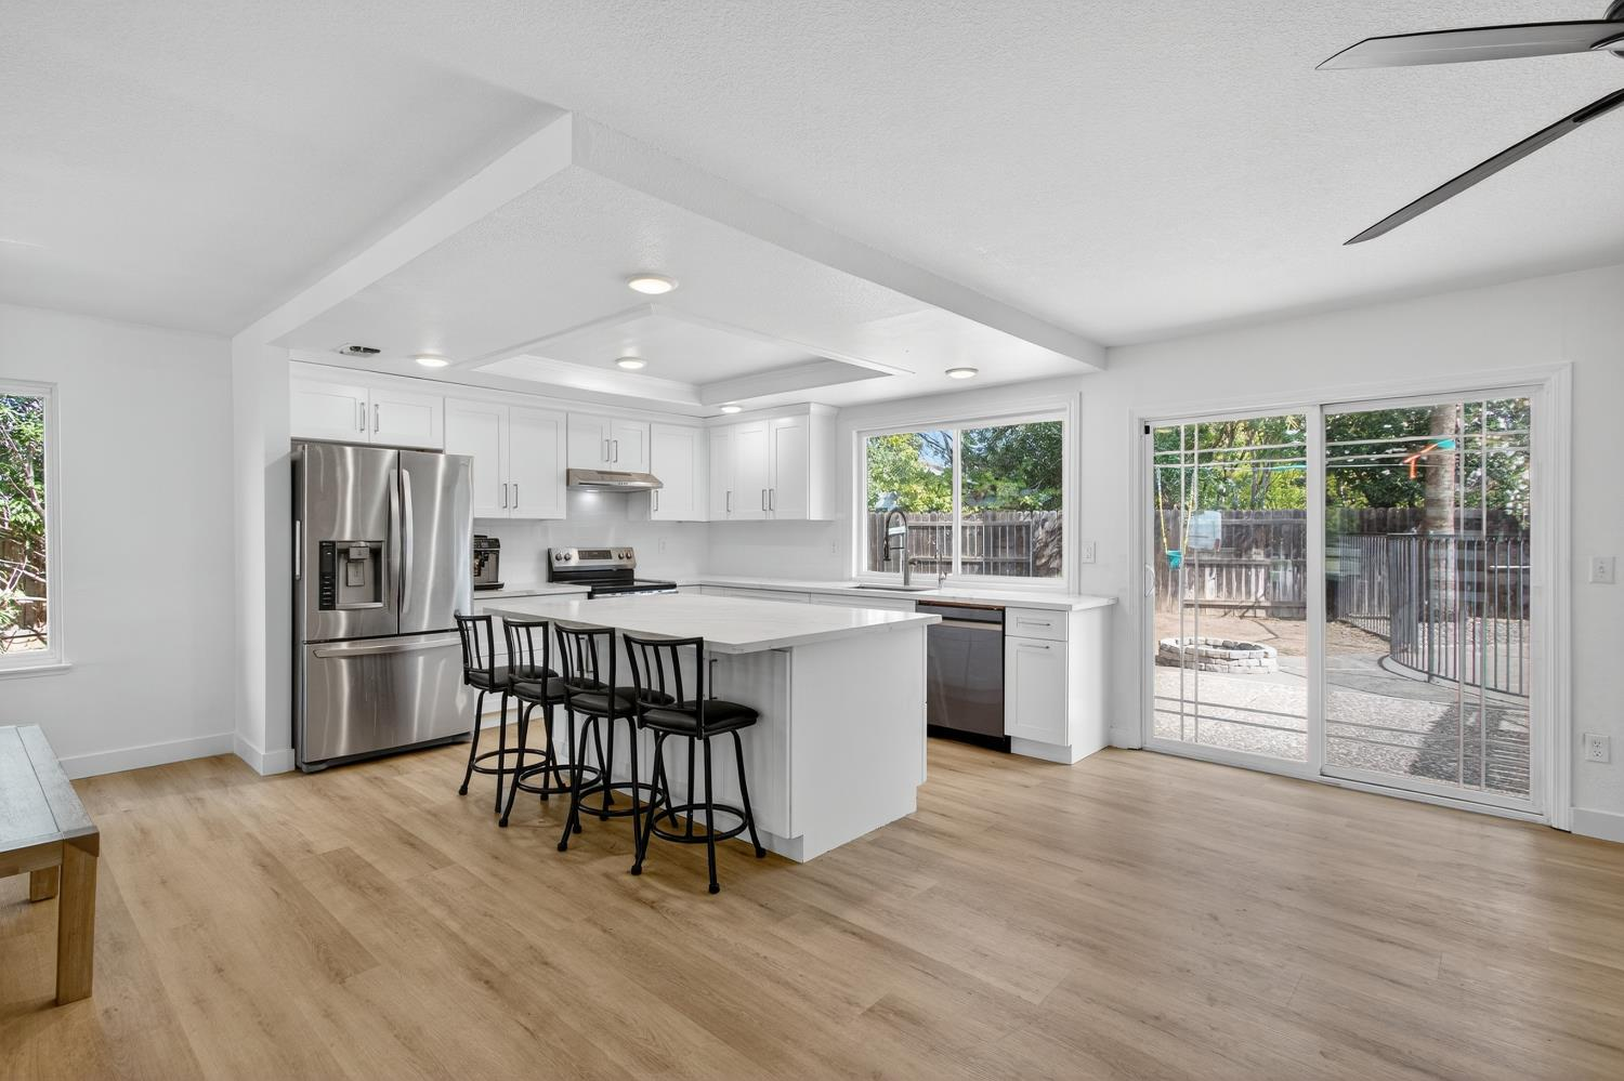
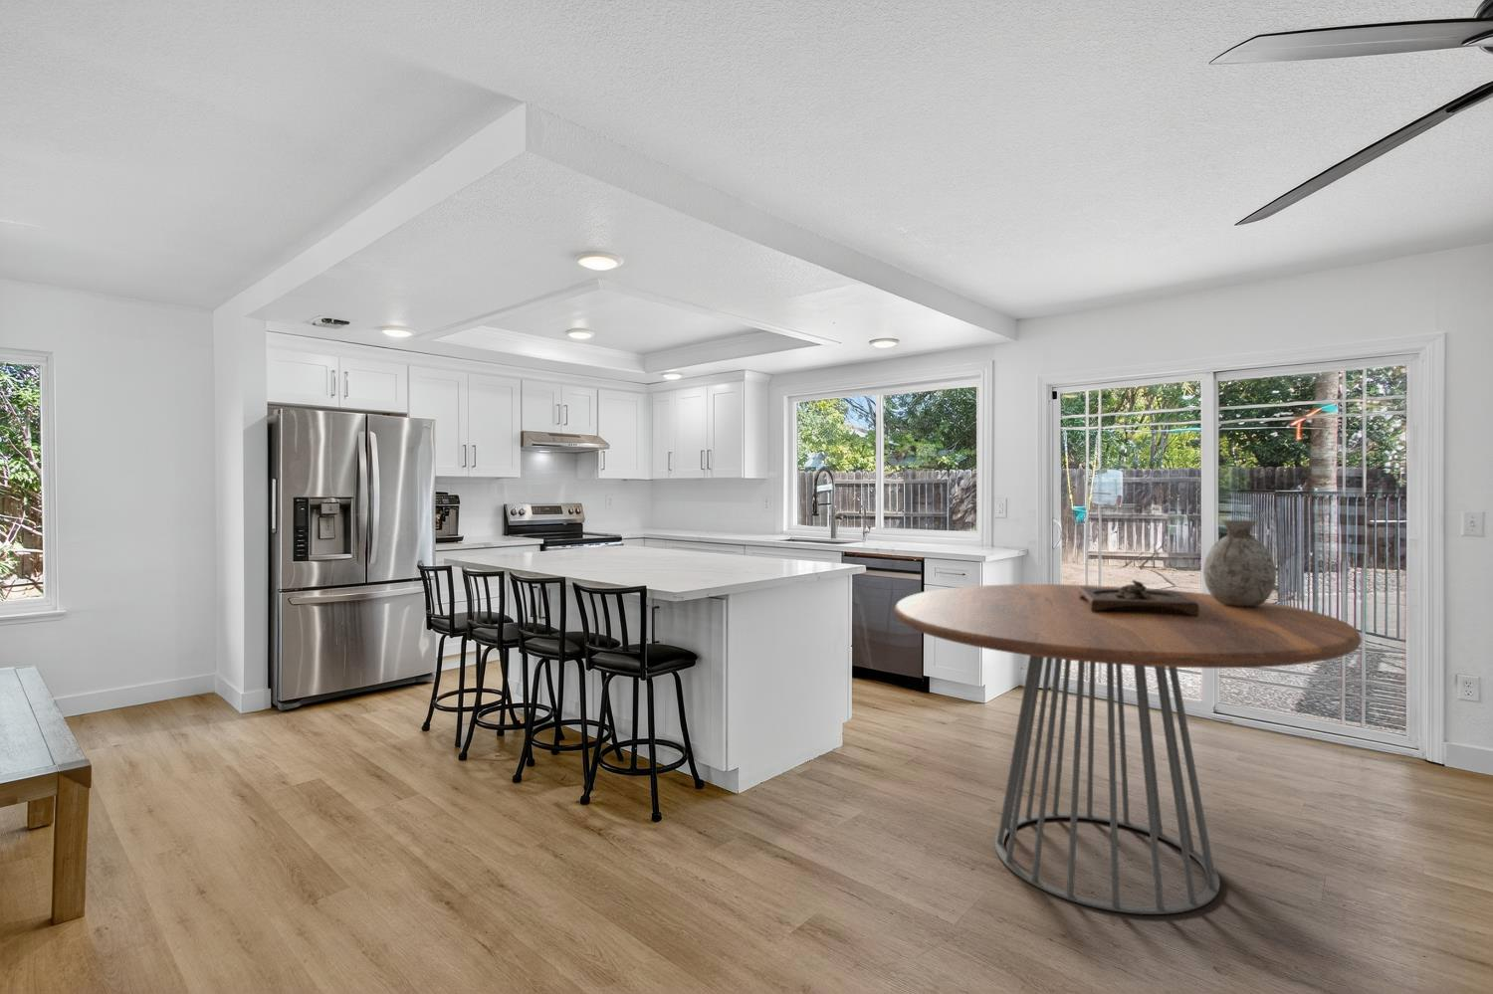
+ vase [1202,519,1277,606]
+ dining table [893,584,1362,915]
+ wooden tray [1079,579,1199,616]
